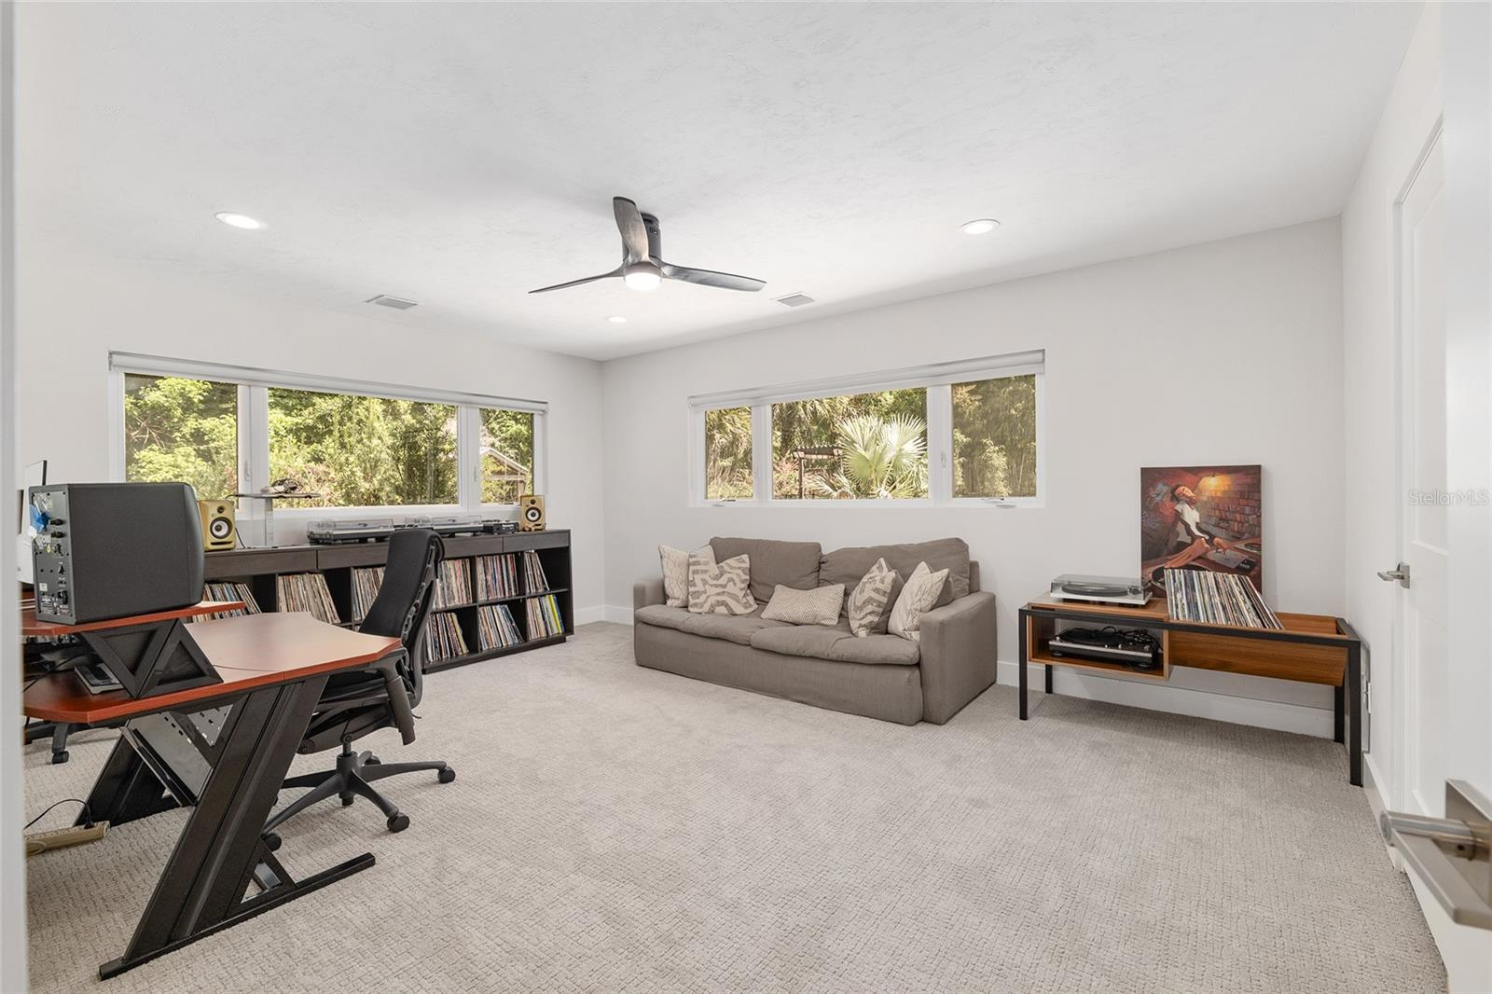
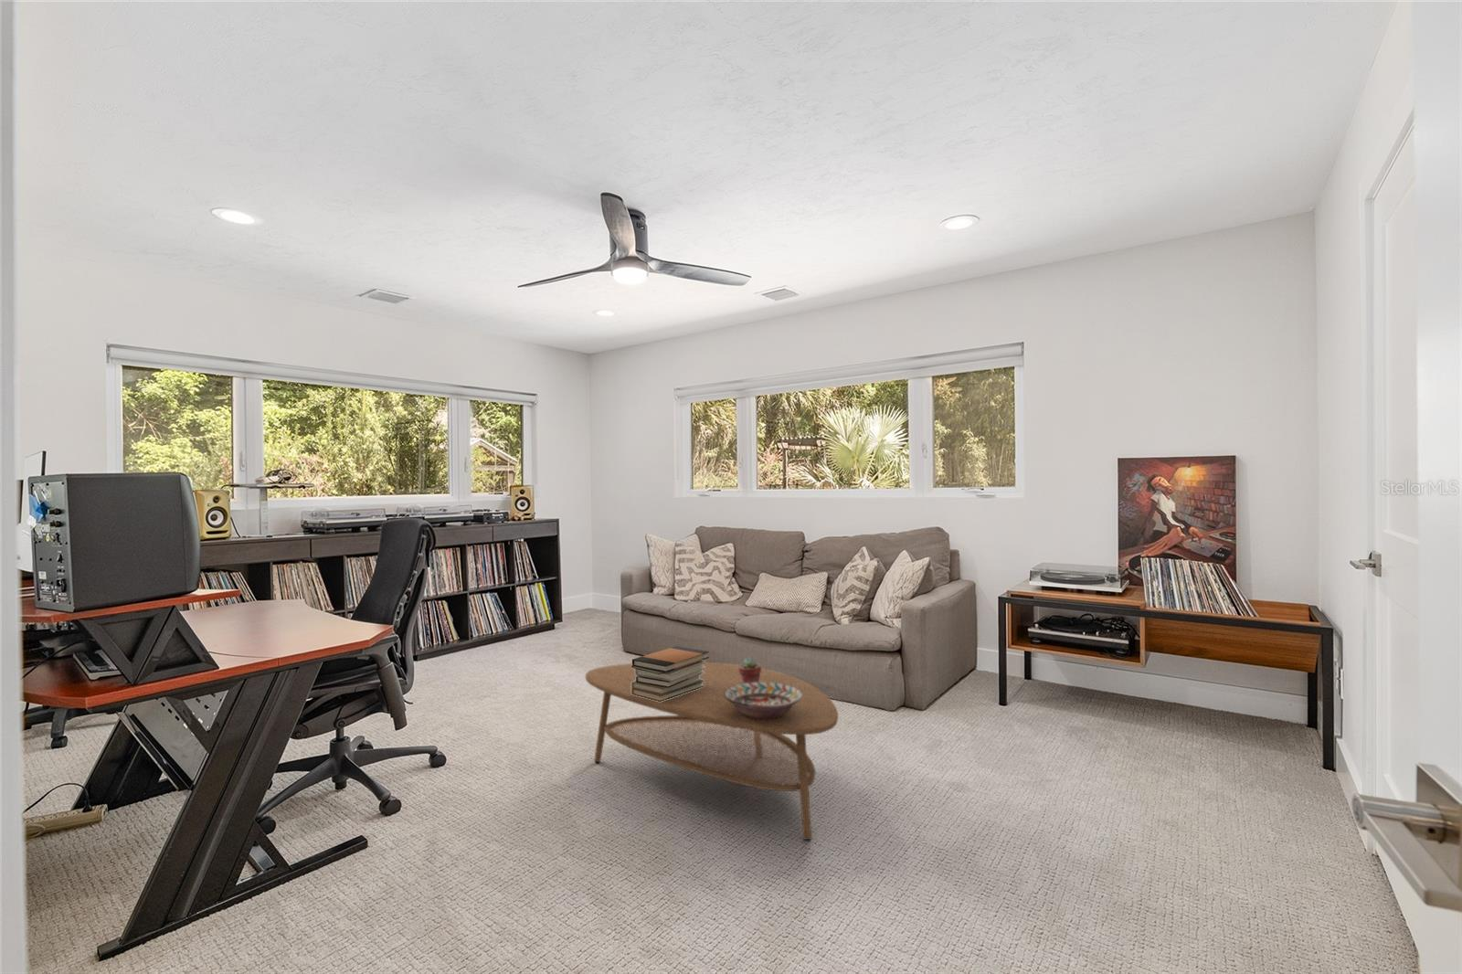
+ coffee table [585,662,839,840]
+ potted succulent [739,657,762,684]
+ book stack [632,645,710,702]
+ decorative bowl [724,683,802,719]
